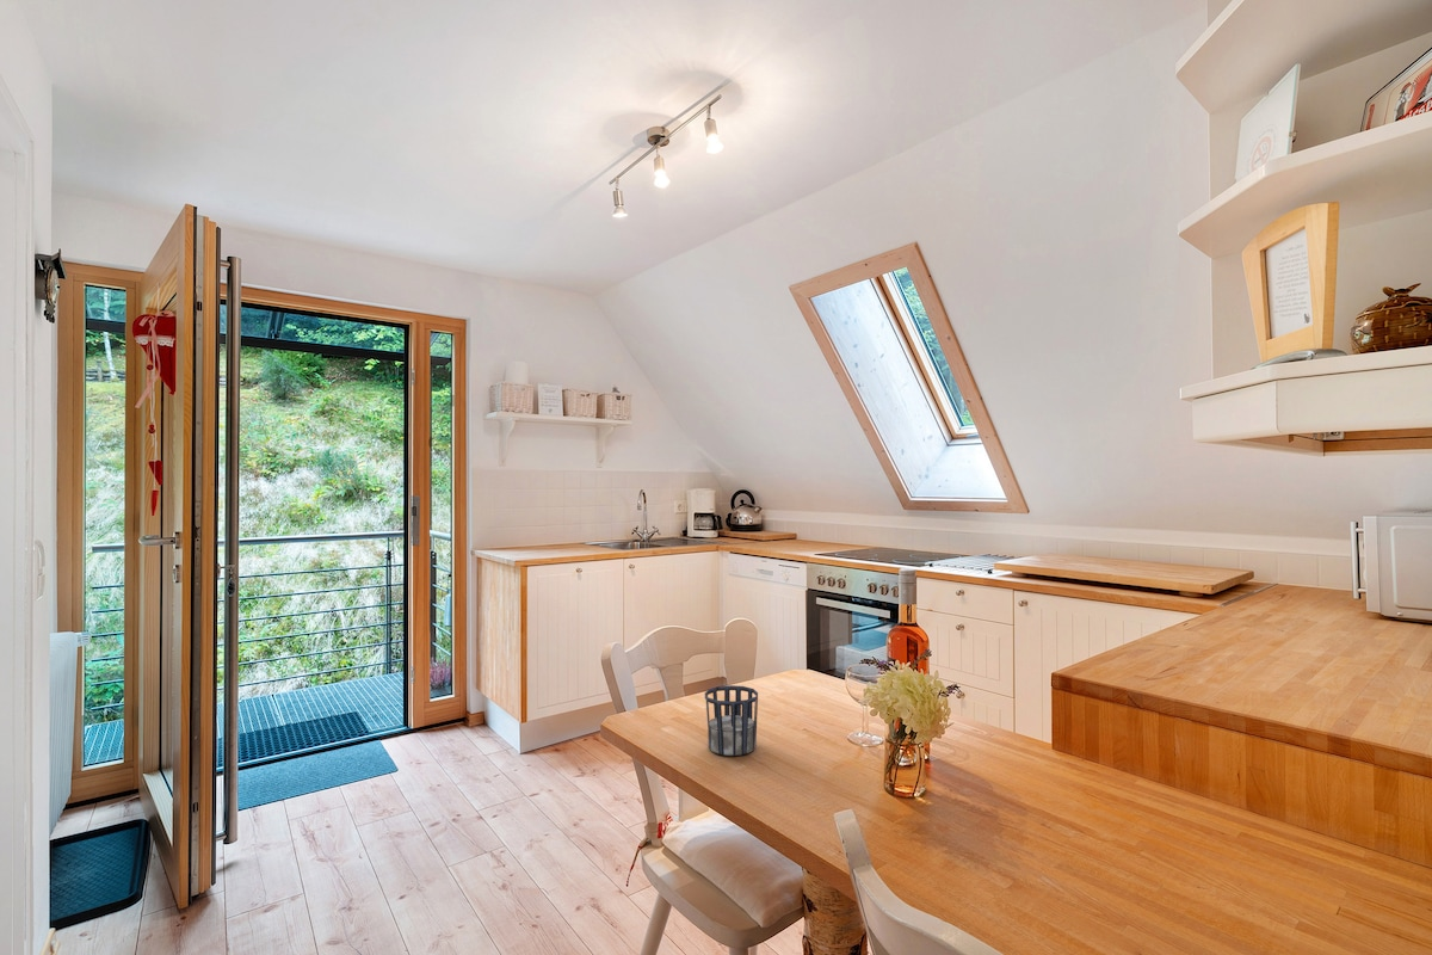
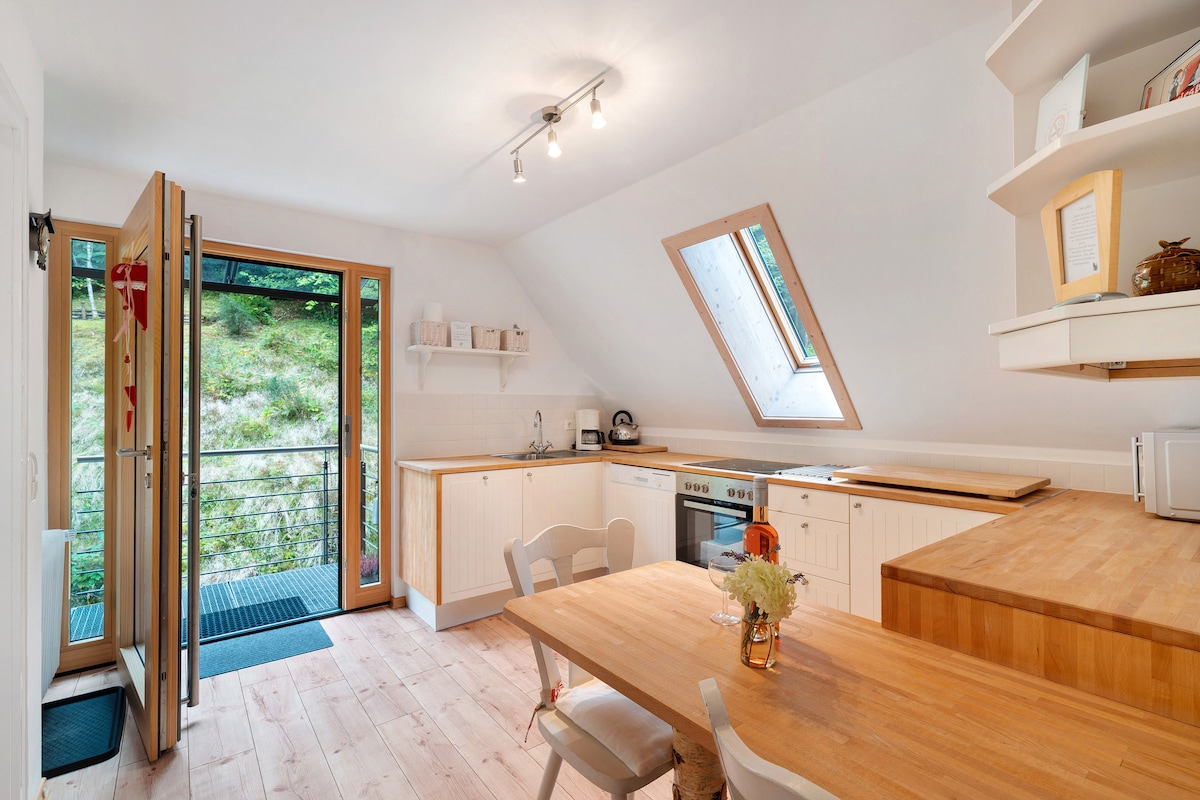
- cup [704,684,759,757]
